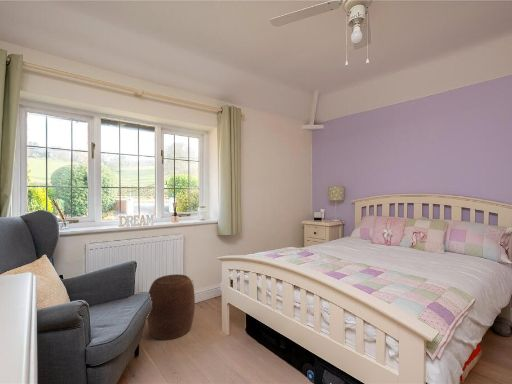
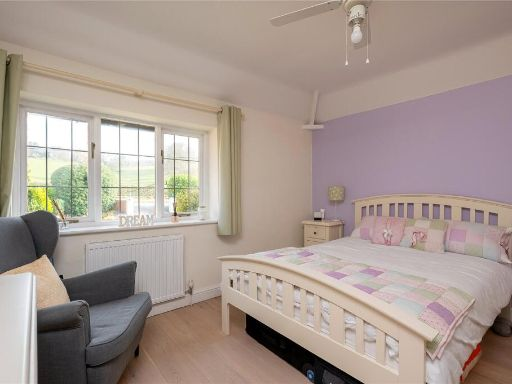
- stool [146,273,196,341]
